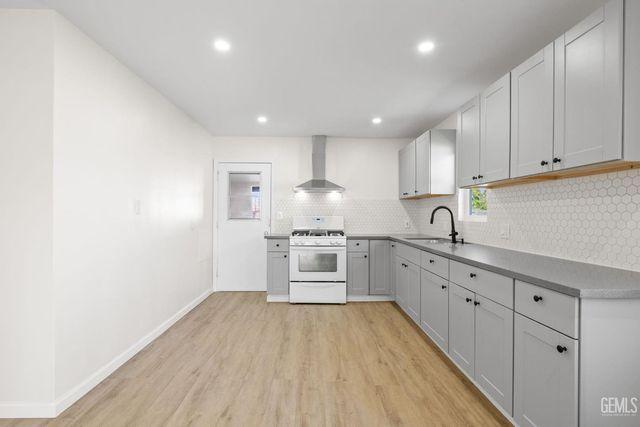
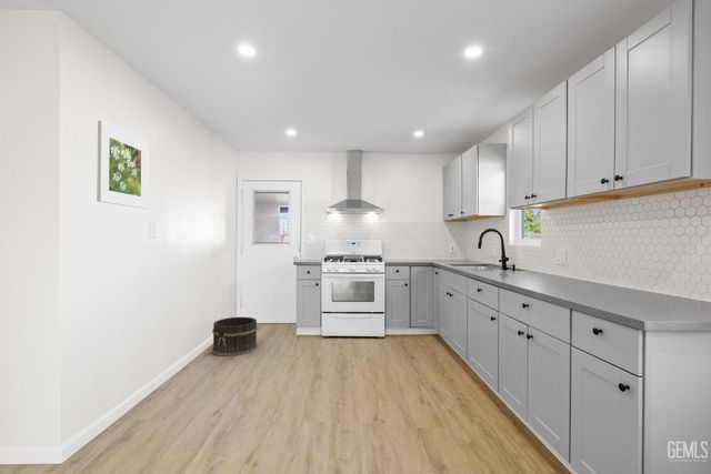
+ bucket [211,316,259,357]
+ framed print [96,120,150,210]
